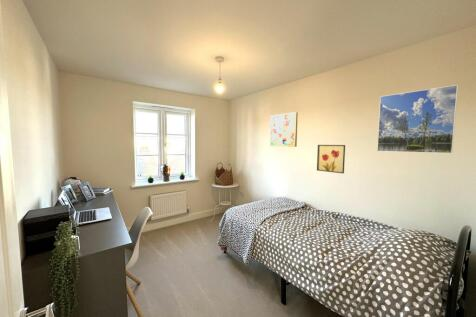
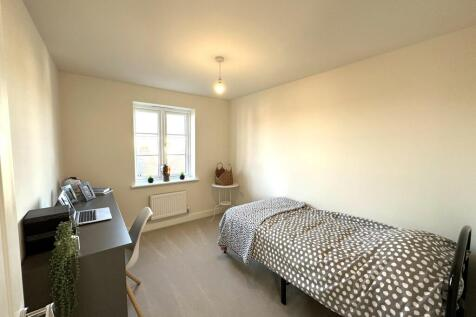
- wall art [316,144,346,174]
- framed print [376,84,459,154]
- wall art [269,111,299,148]
